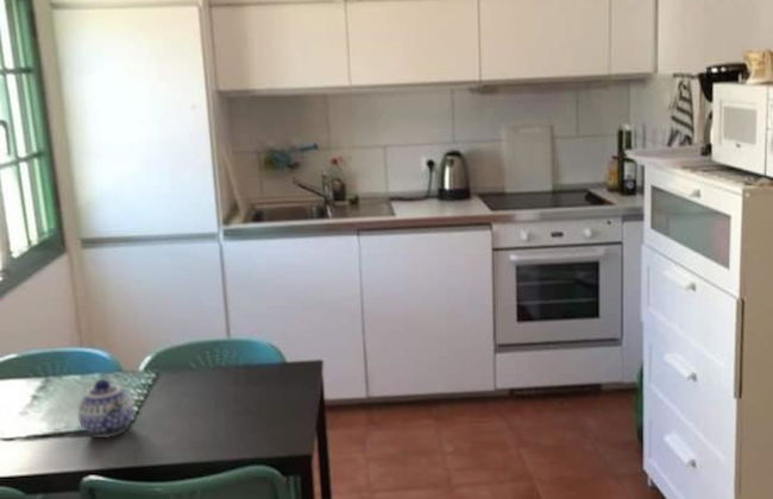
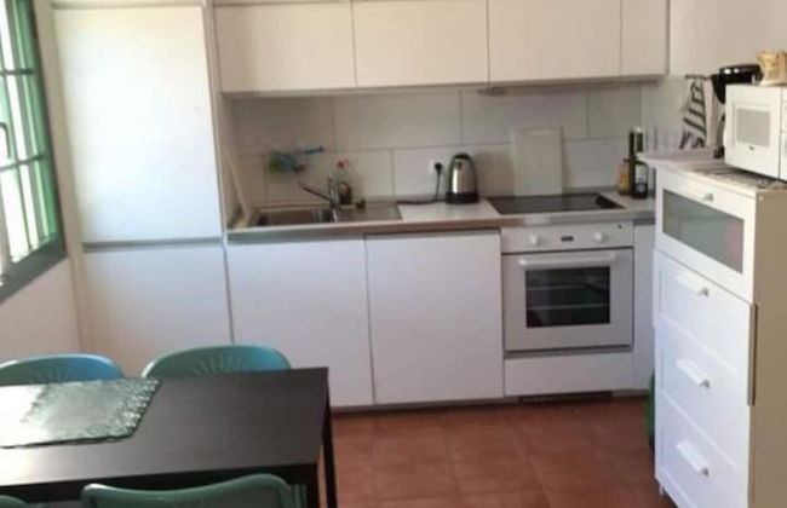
- teapot [77,378,134,438]
